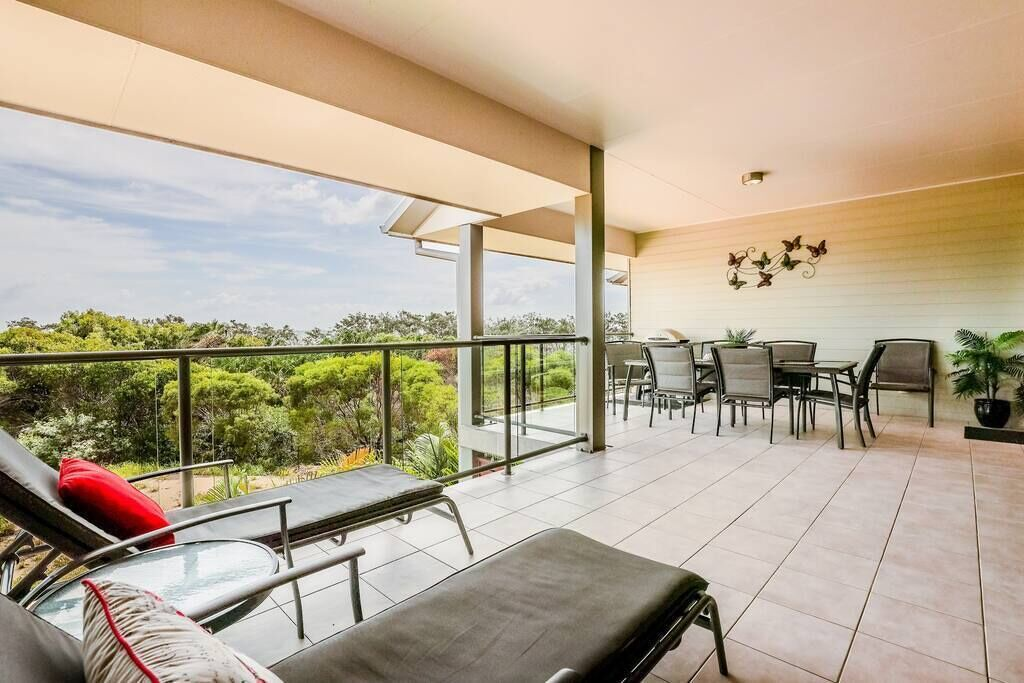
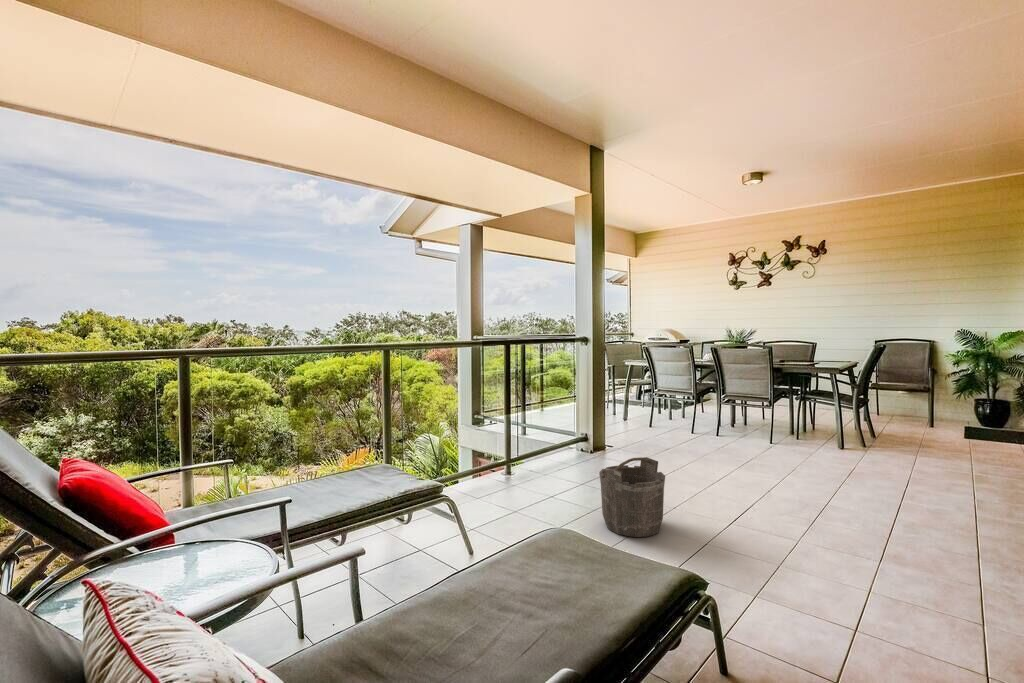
+ bucket [598,456,666,538]
